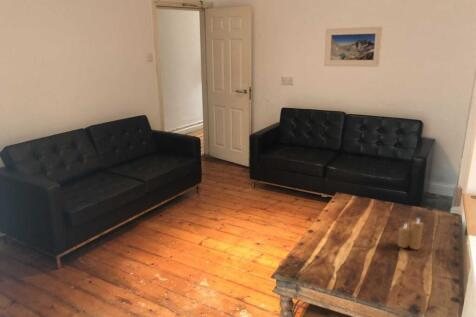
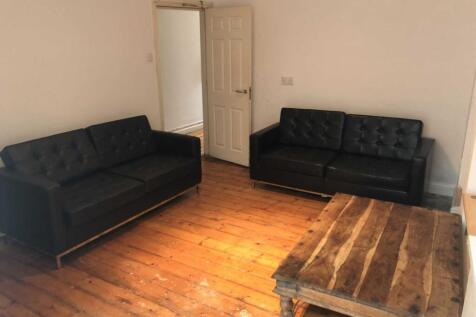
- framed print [323,25,384,68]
- candle [397,217,424,251]
